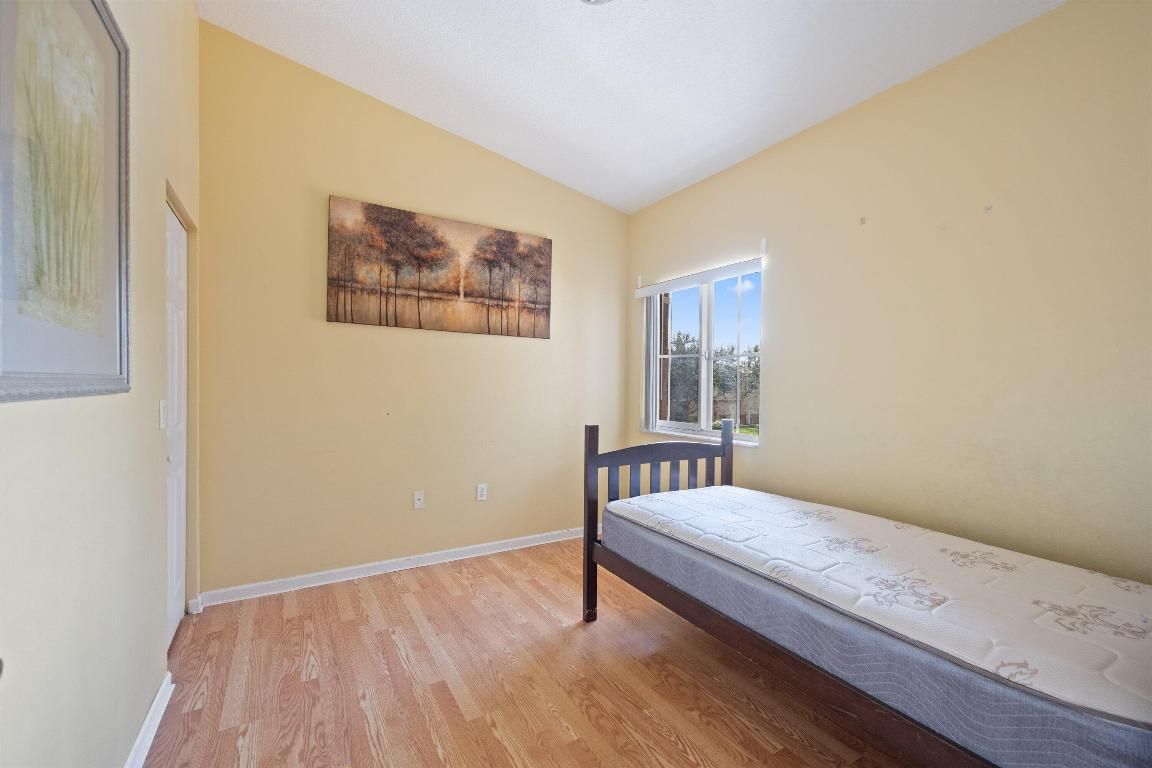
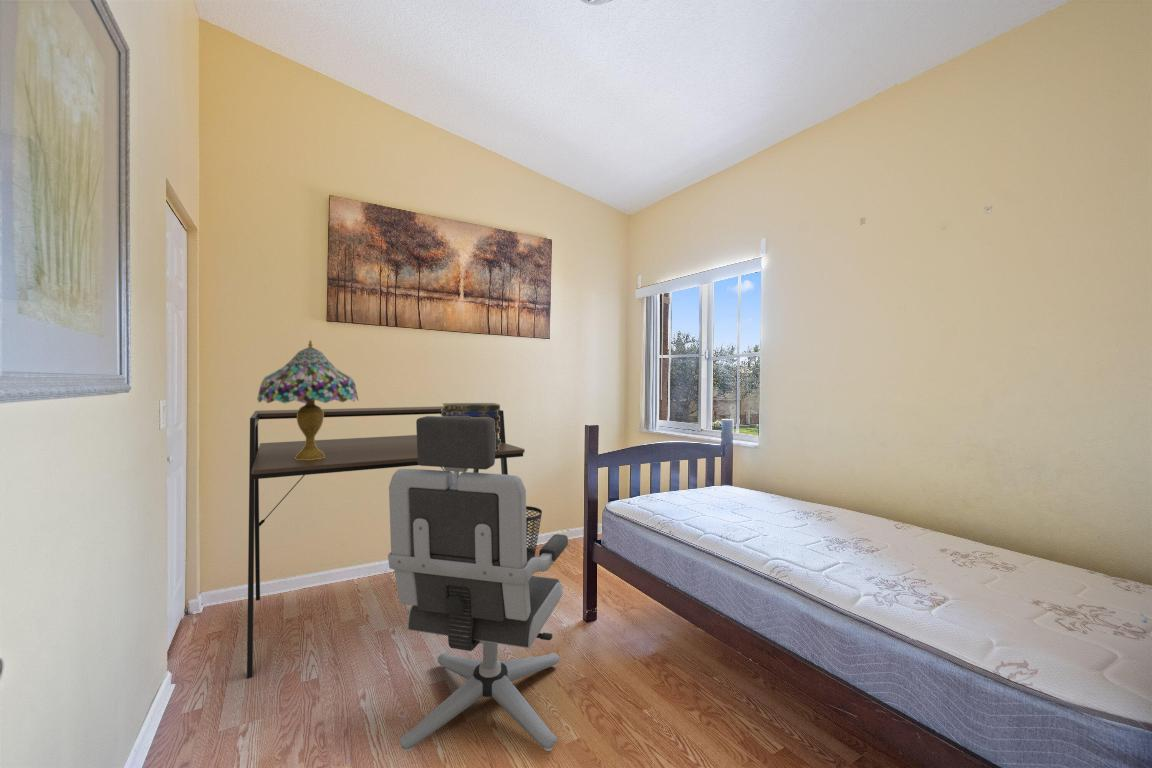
+ book stack [440,402,501,451]
+ desk [246,405,526,680]
+ office chair [387,415,569,752]
+ wastebasket [526,505,543,563]
+ table lamp [256,339,360,460]
